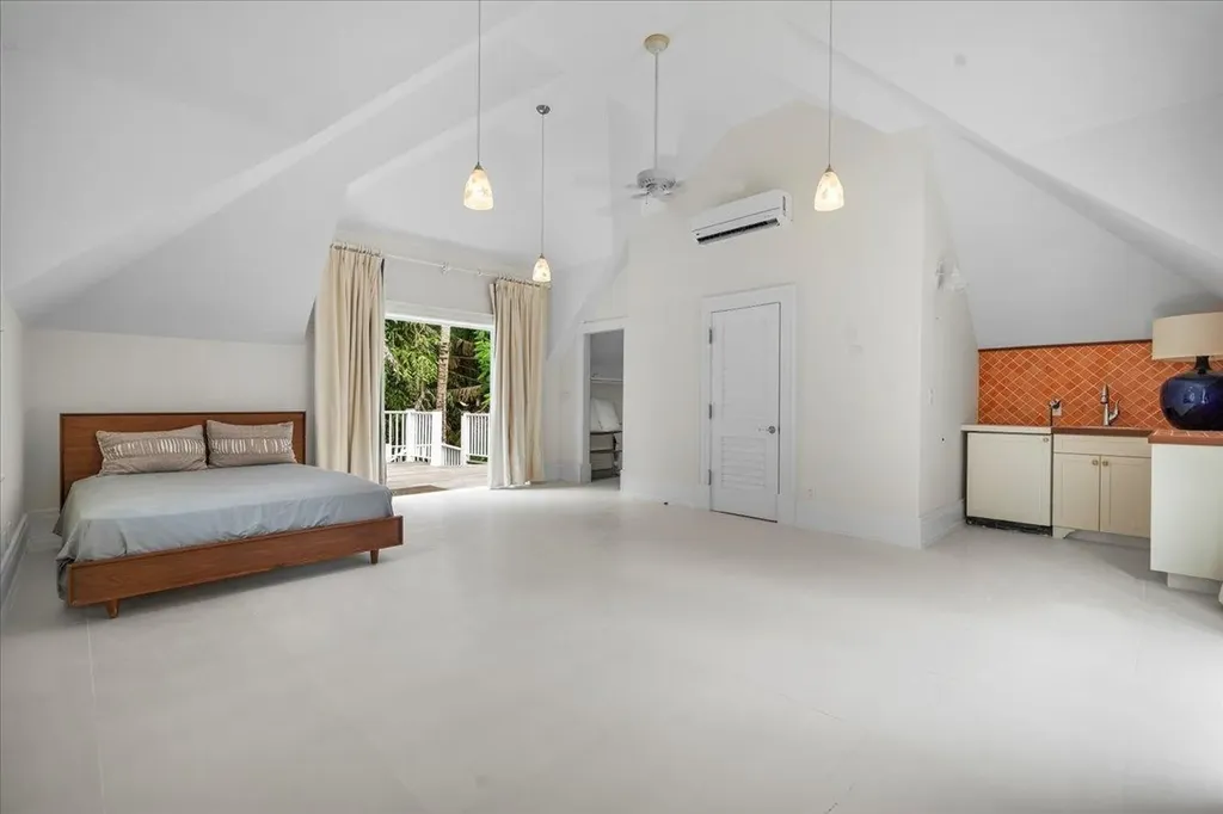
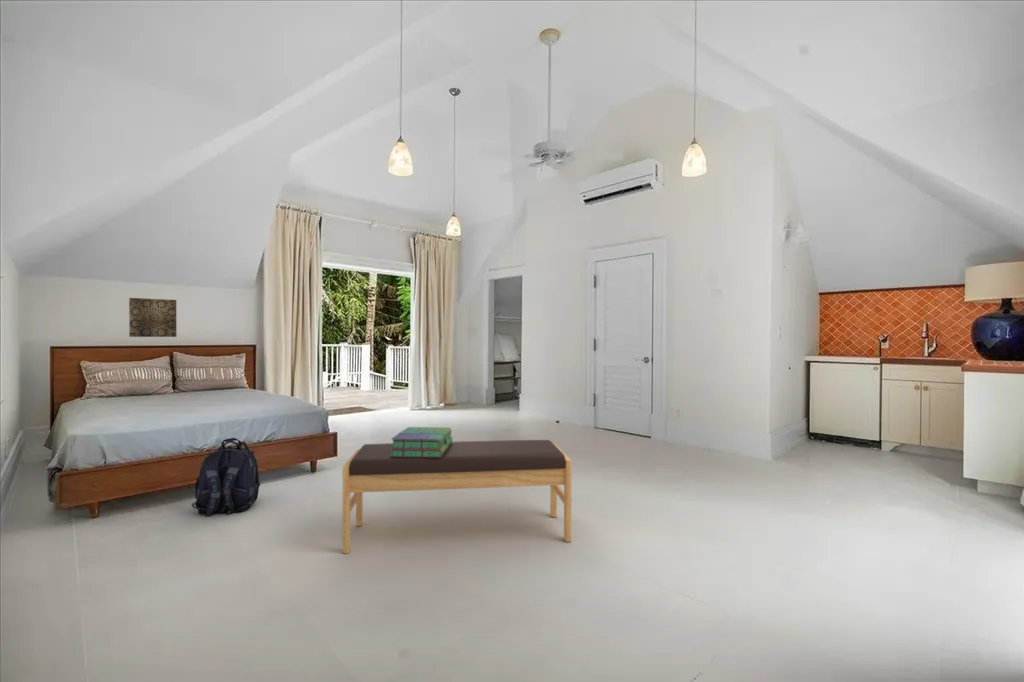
+ stack of books [389,426,454,457]
+ backpack [191,437,261,517]
+ wall art [128,297,177,338]
+ bench [342,439,572,555]
